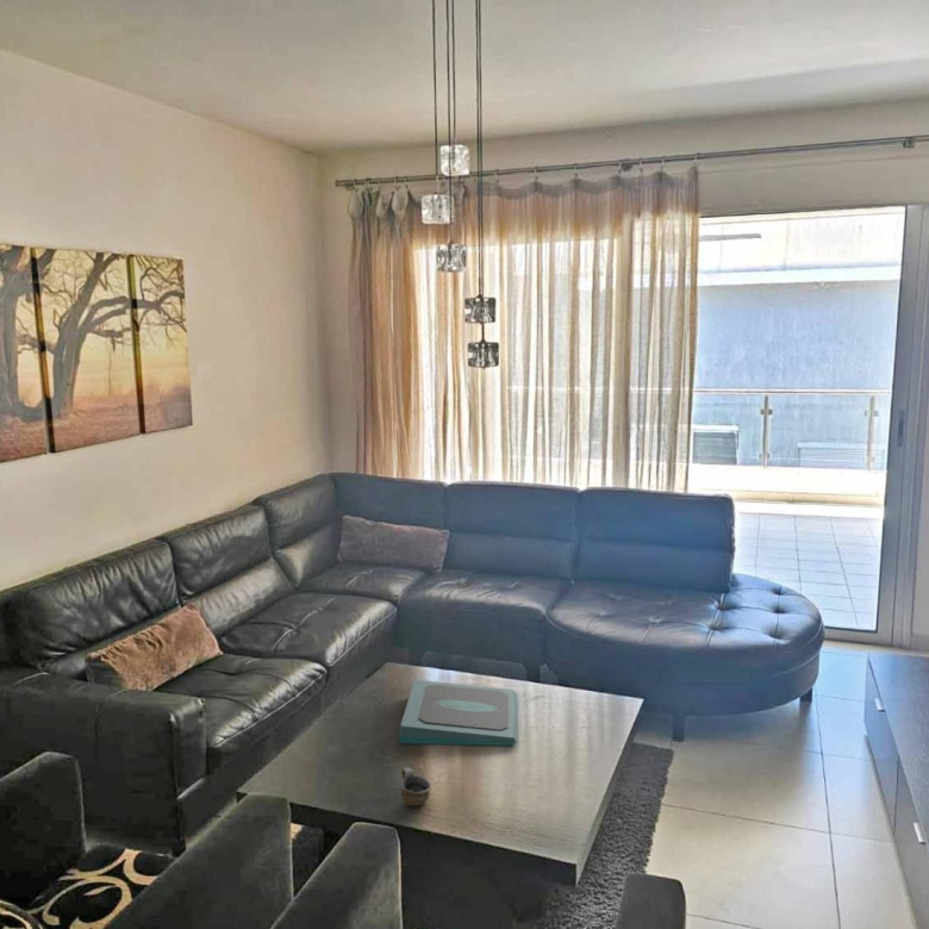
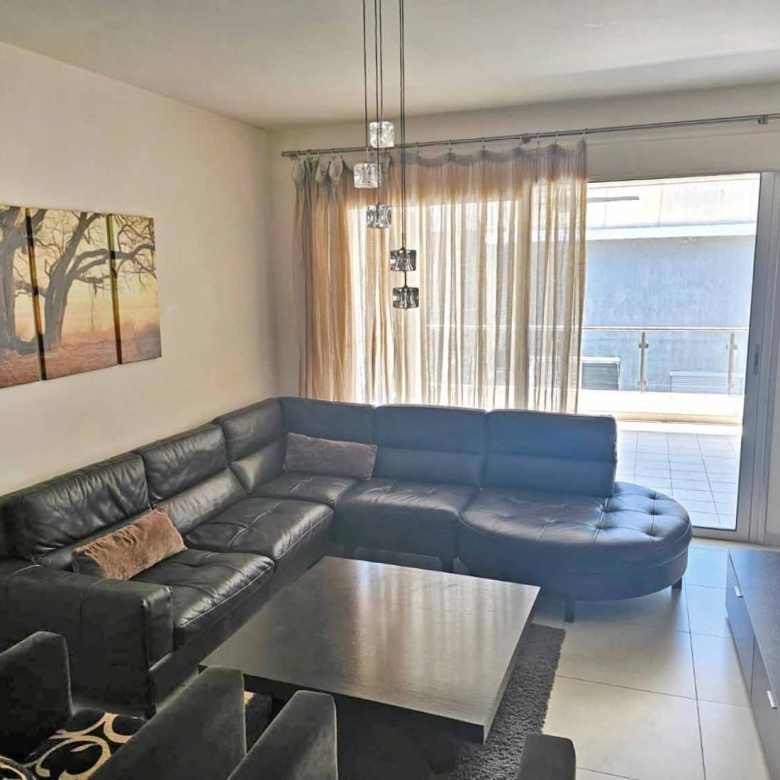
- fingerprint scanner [398,679,519,747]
- cup [400,767,432,808]
